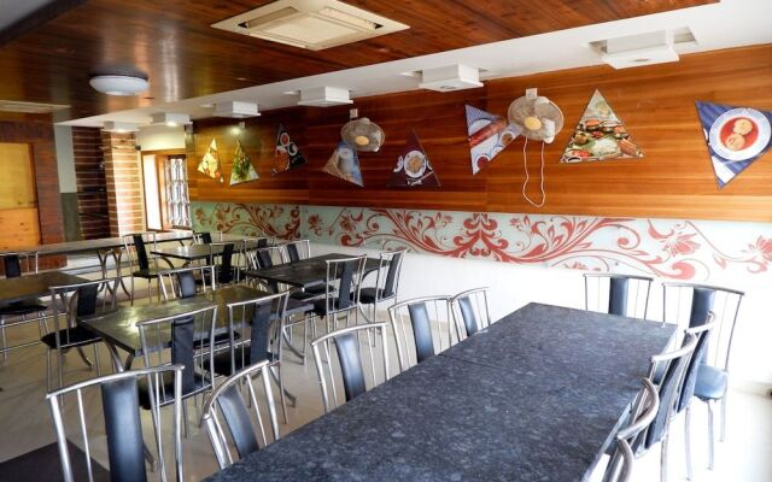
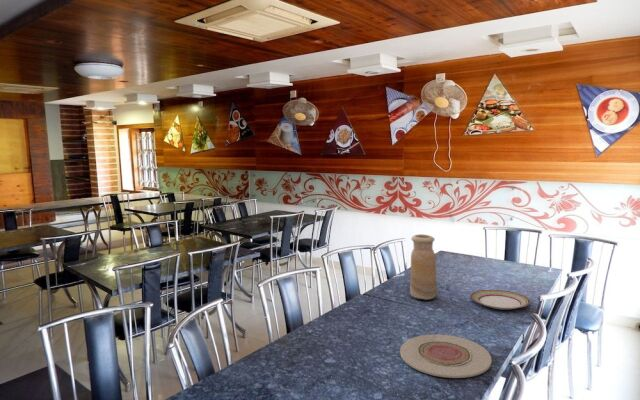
+ vase [409,233,438,301]
+ plate [399,334,493,379]
+ plate [470,289,531,311]
